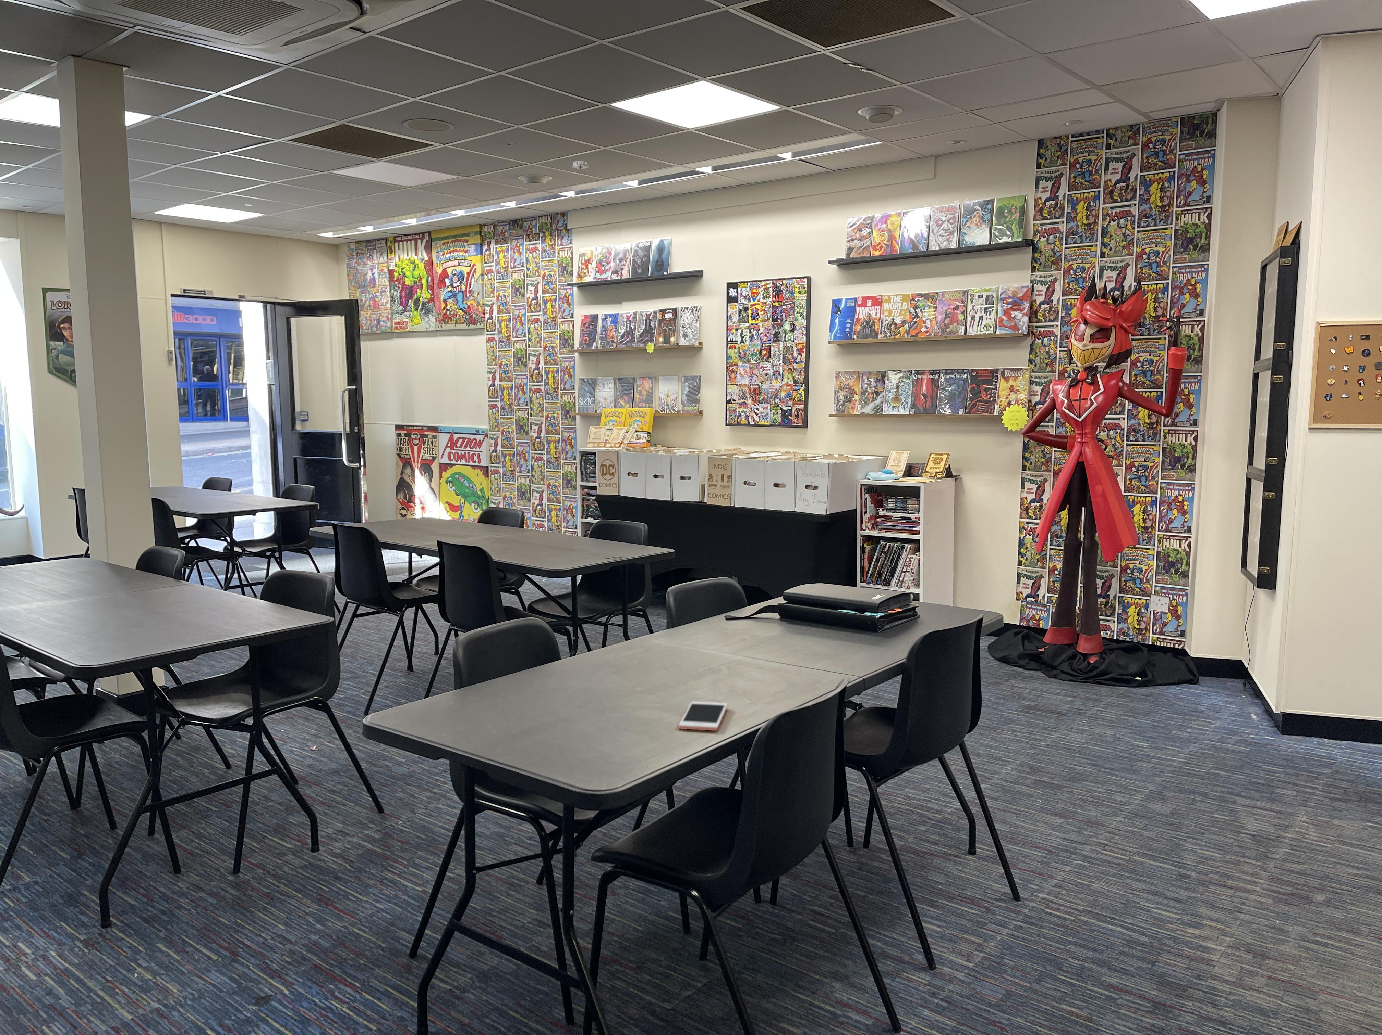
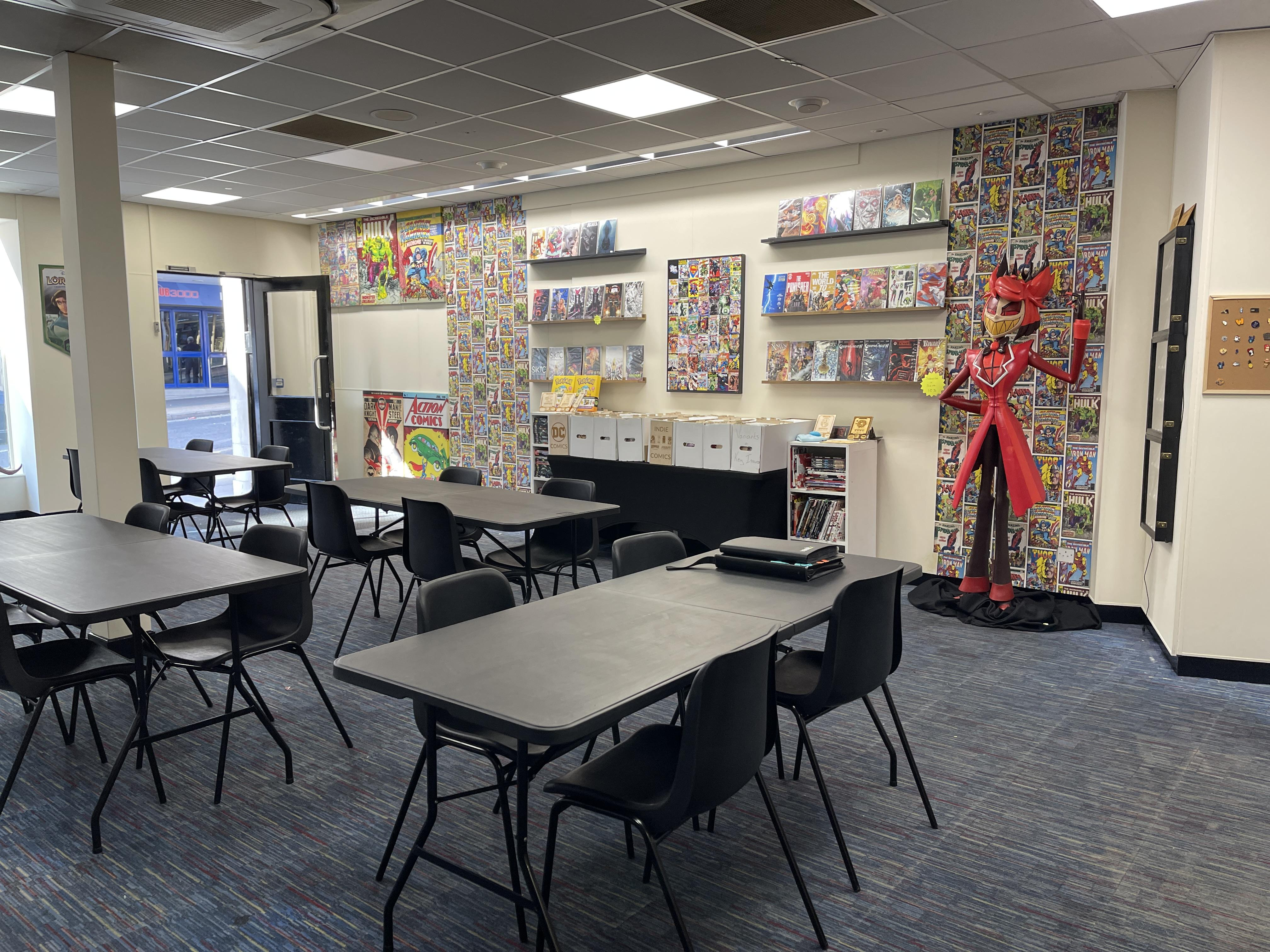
- cell phone [678,701,728,731]
- smoke detector [571,161,589,170]
